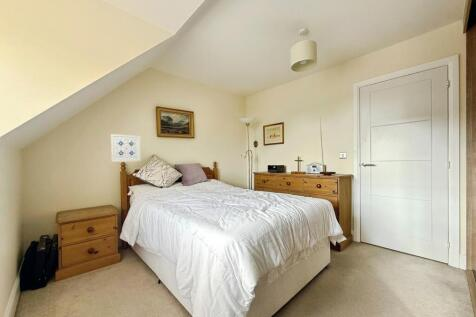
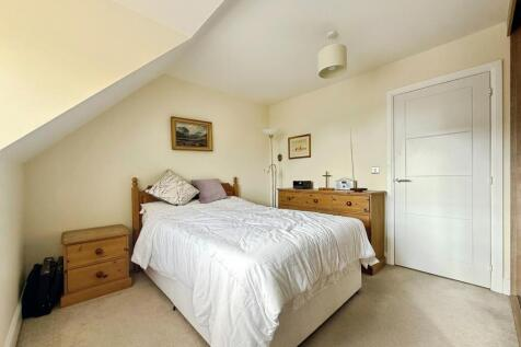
- wall art [110,133,142,163]
